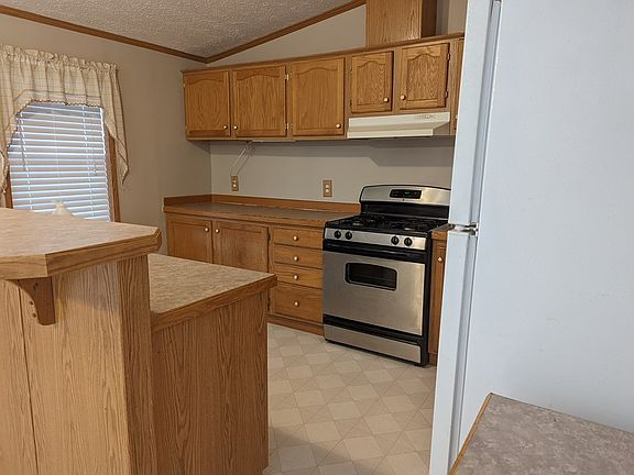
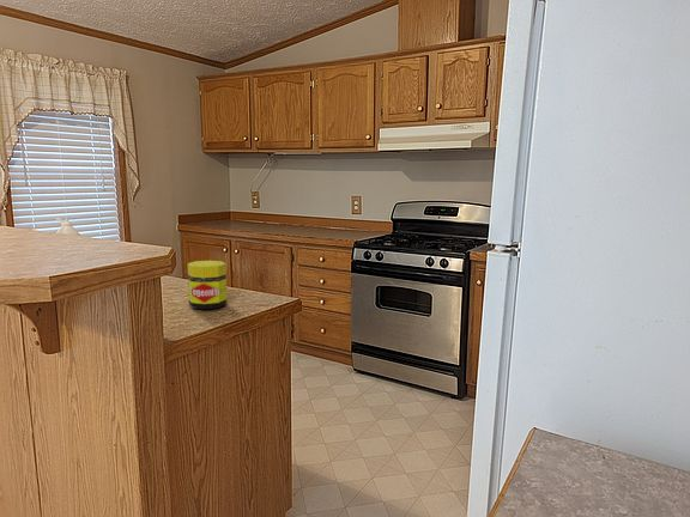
+ jar [187,260,228,310]
